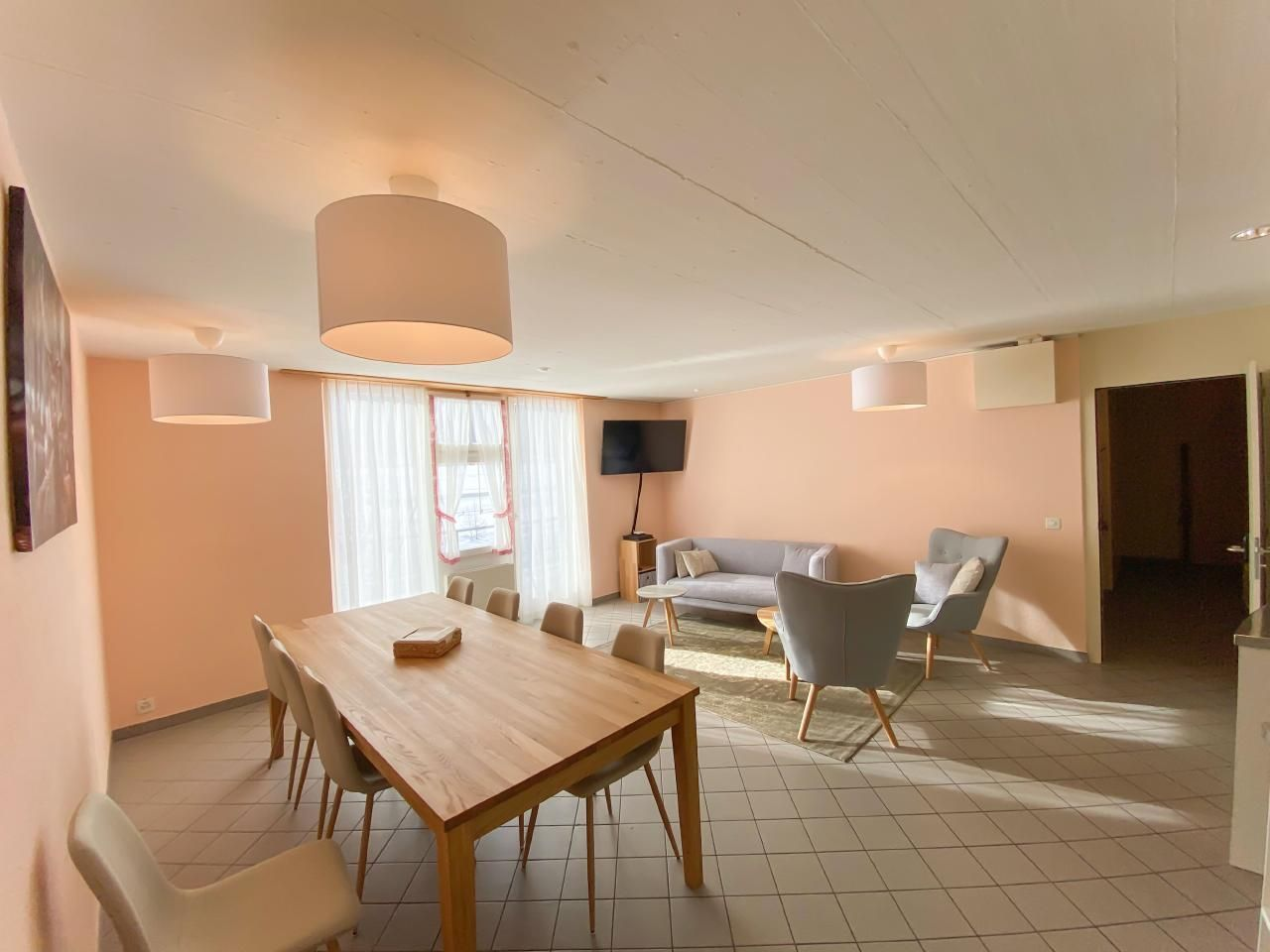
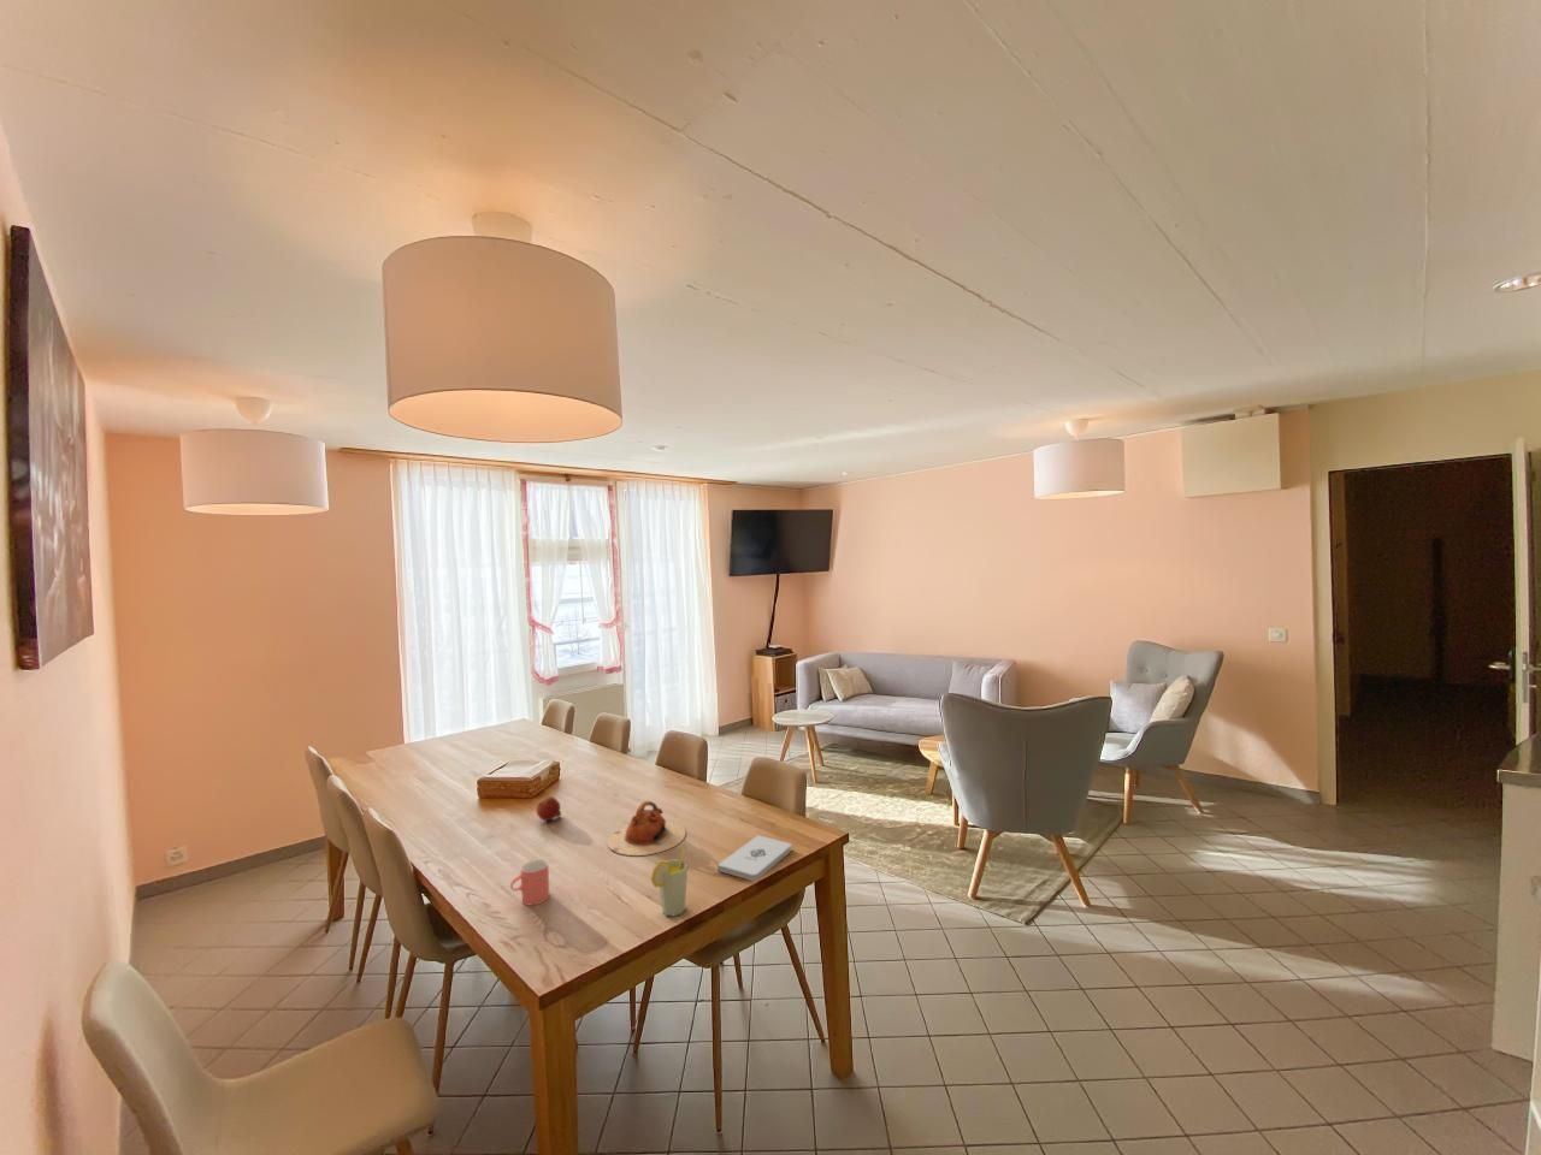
+ fruit [536,795,562,821]
+ cup [650,843,689,918]
+ notepad [716,833,792,882]
+ teapot [607,800,688,857]
+ cup [510,858,550,906]
